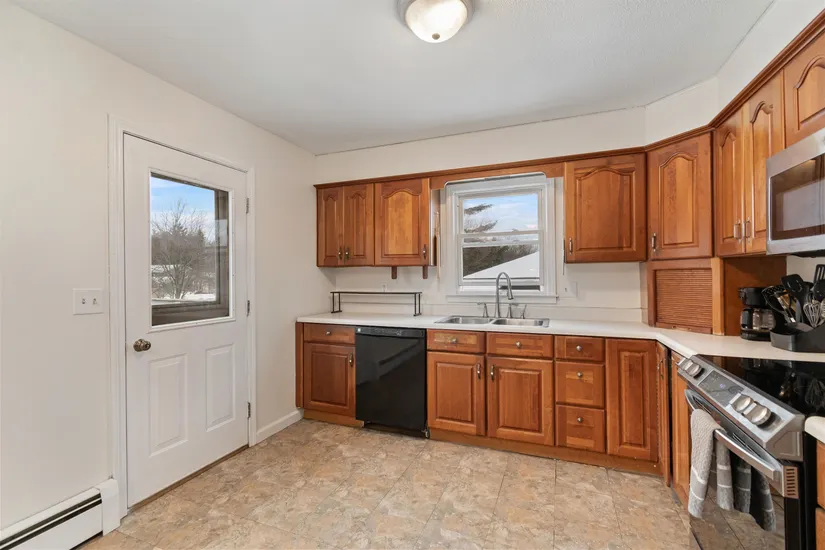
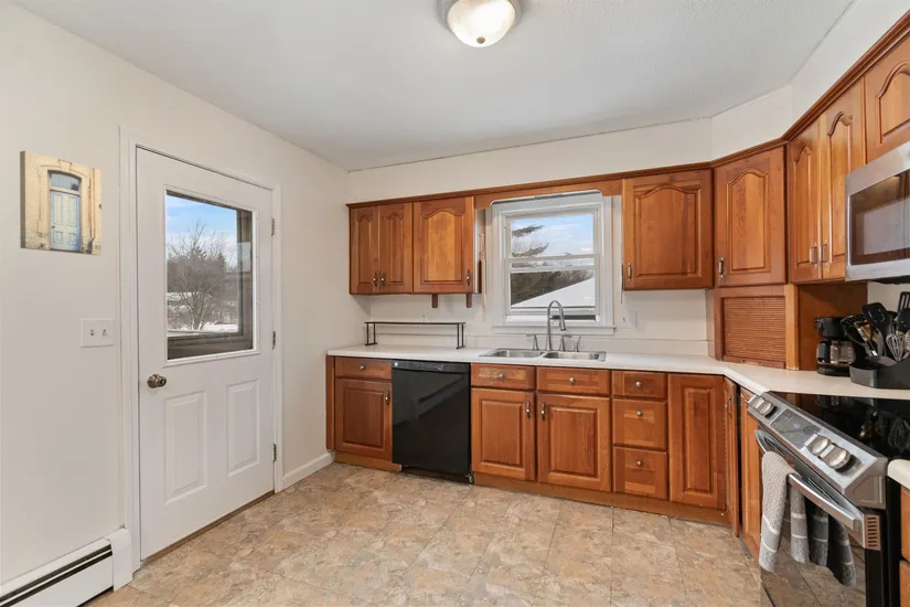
+ wall art [19,149,103,256]
